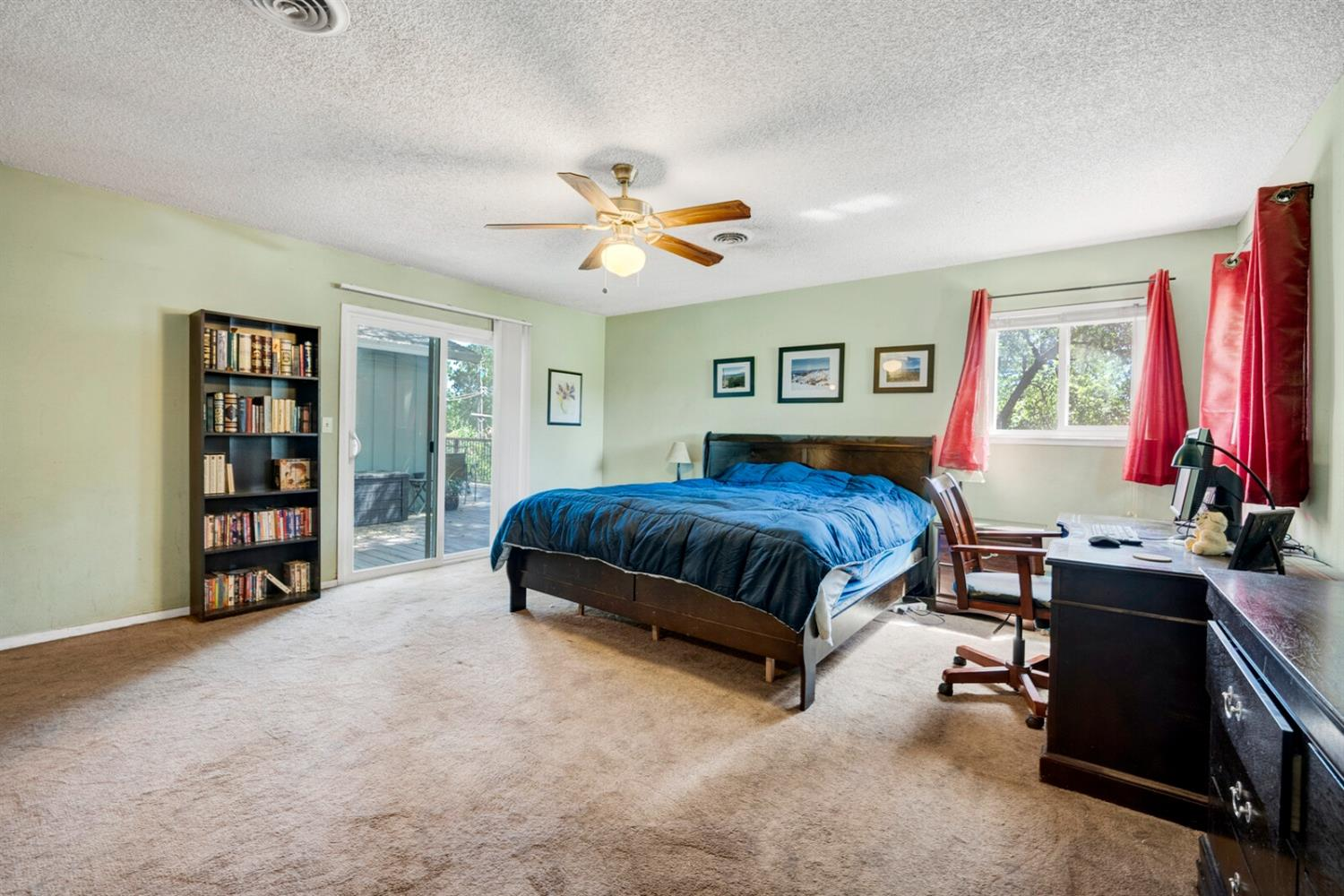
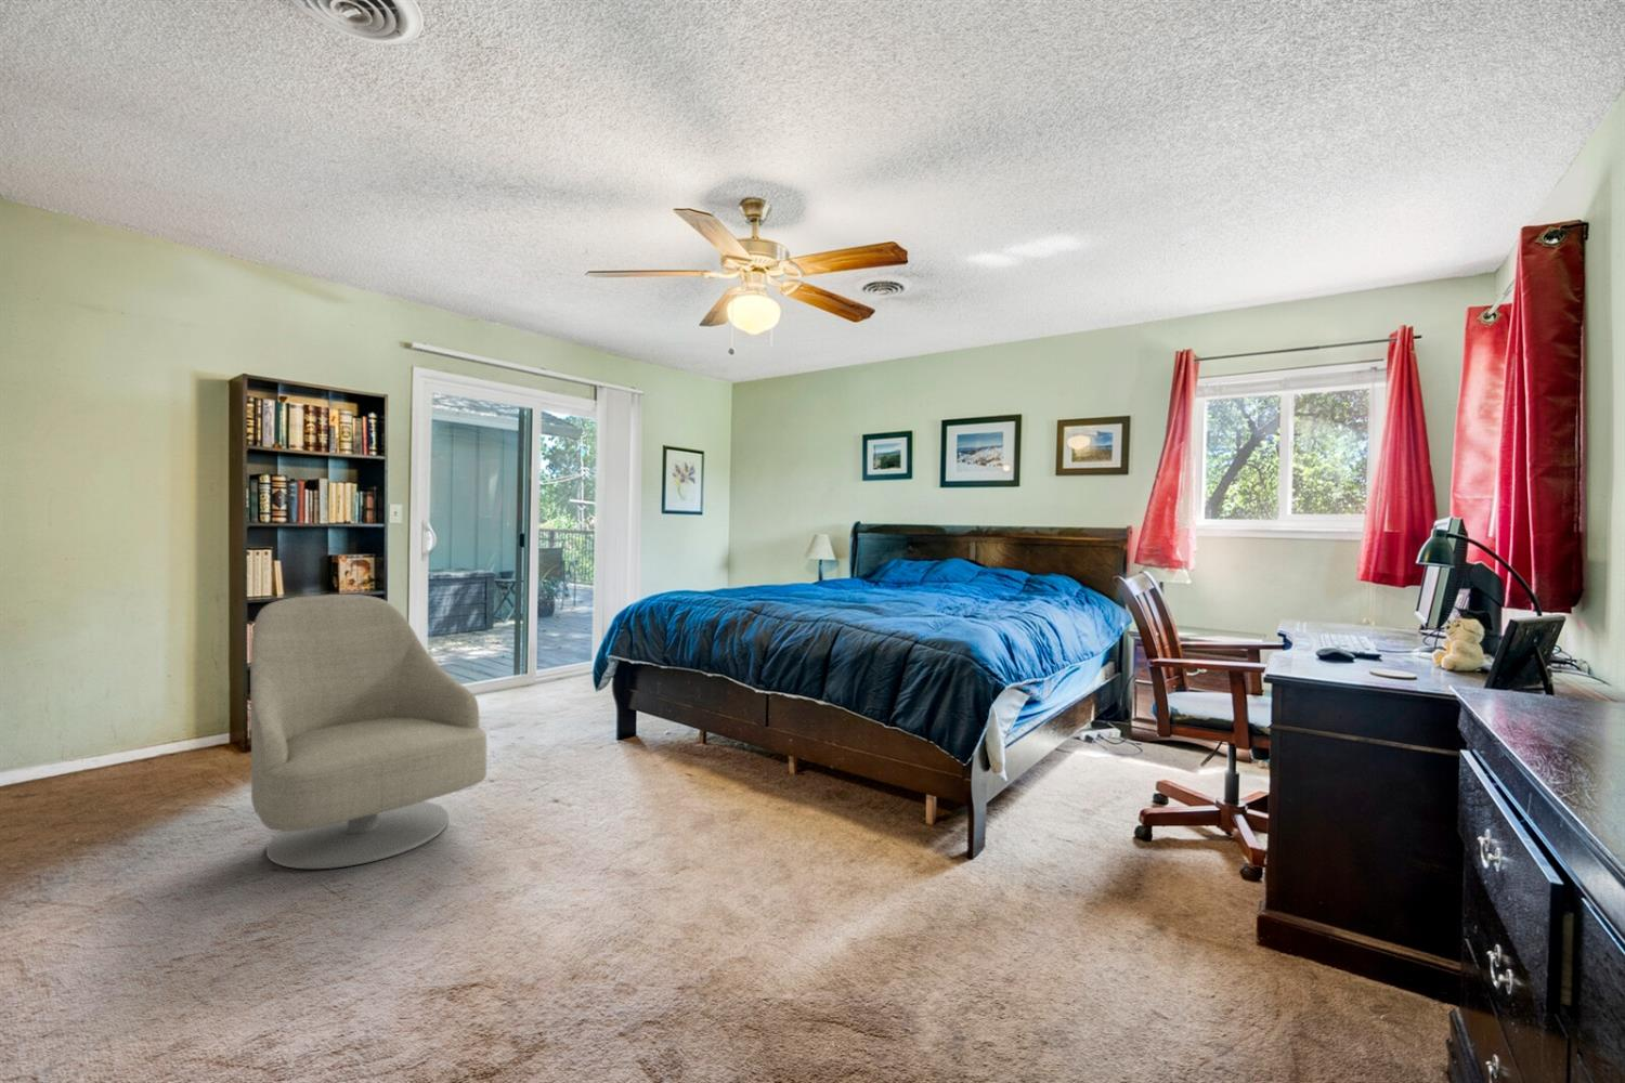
+ armchair [249,593,487,869]
